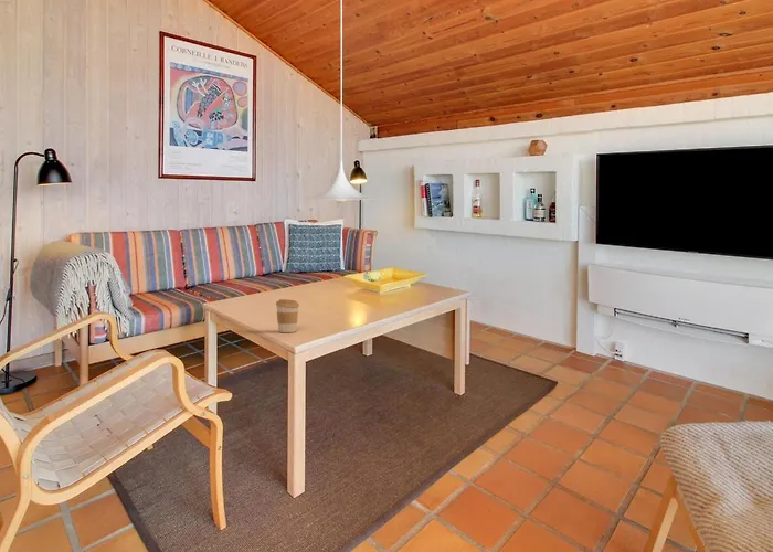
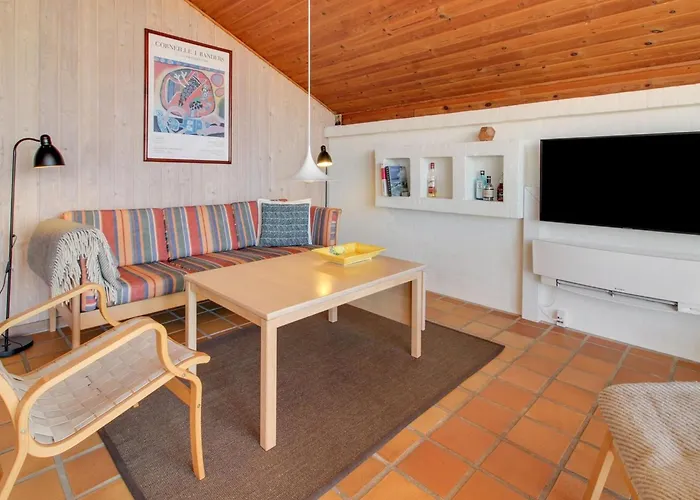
- coffee cup [275,298,300,333]
